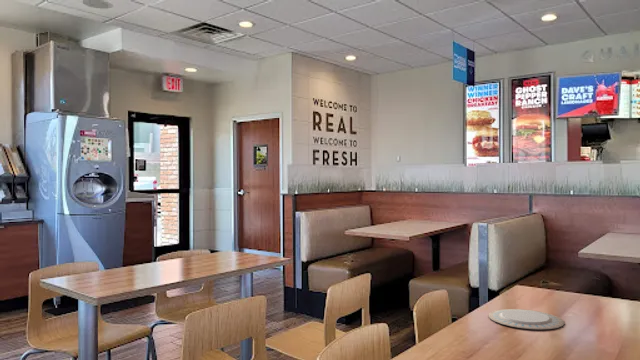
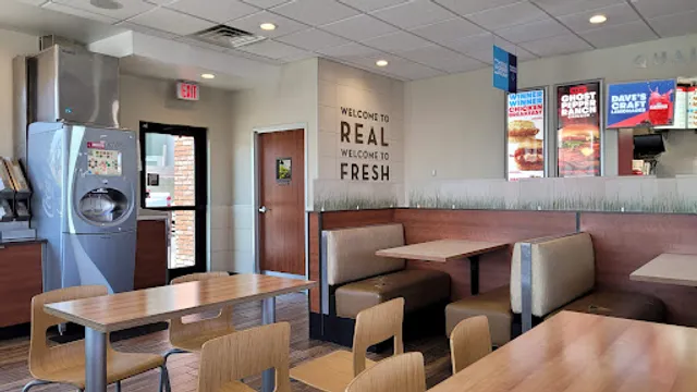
- chinaware [488,308,565,331]
